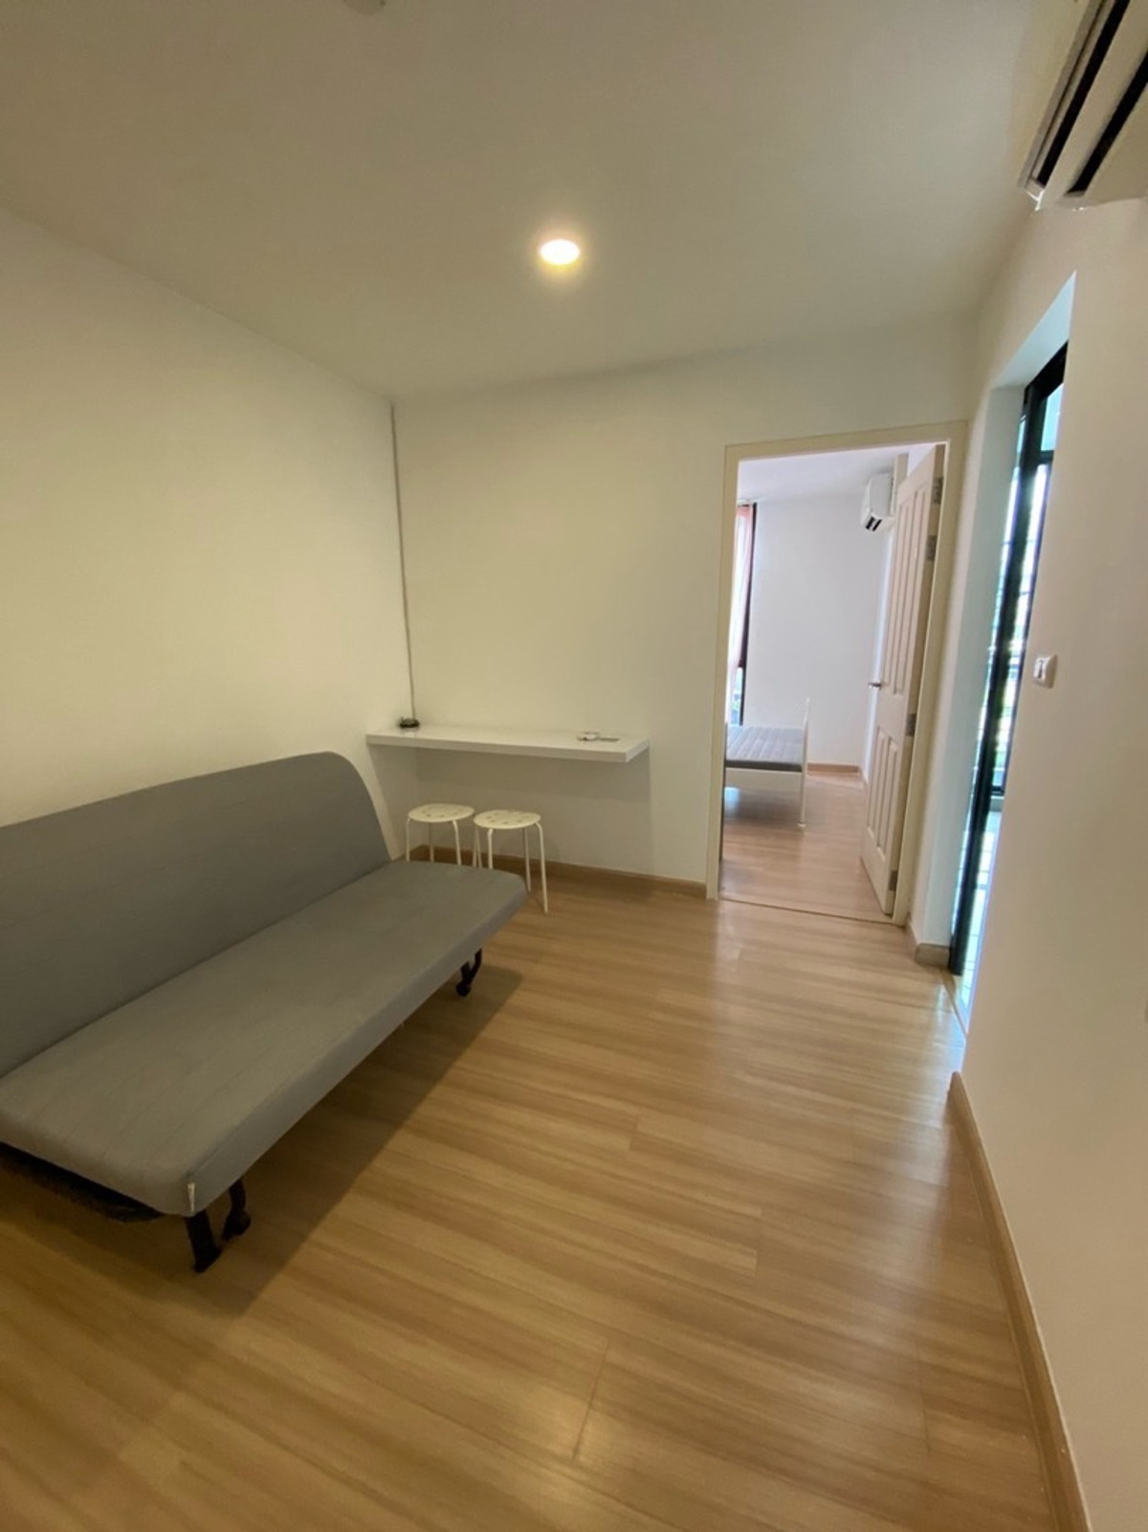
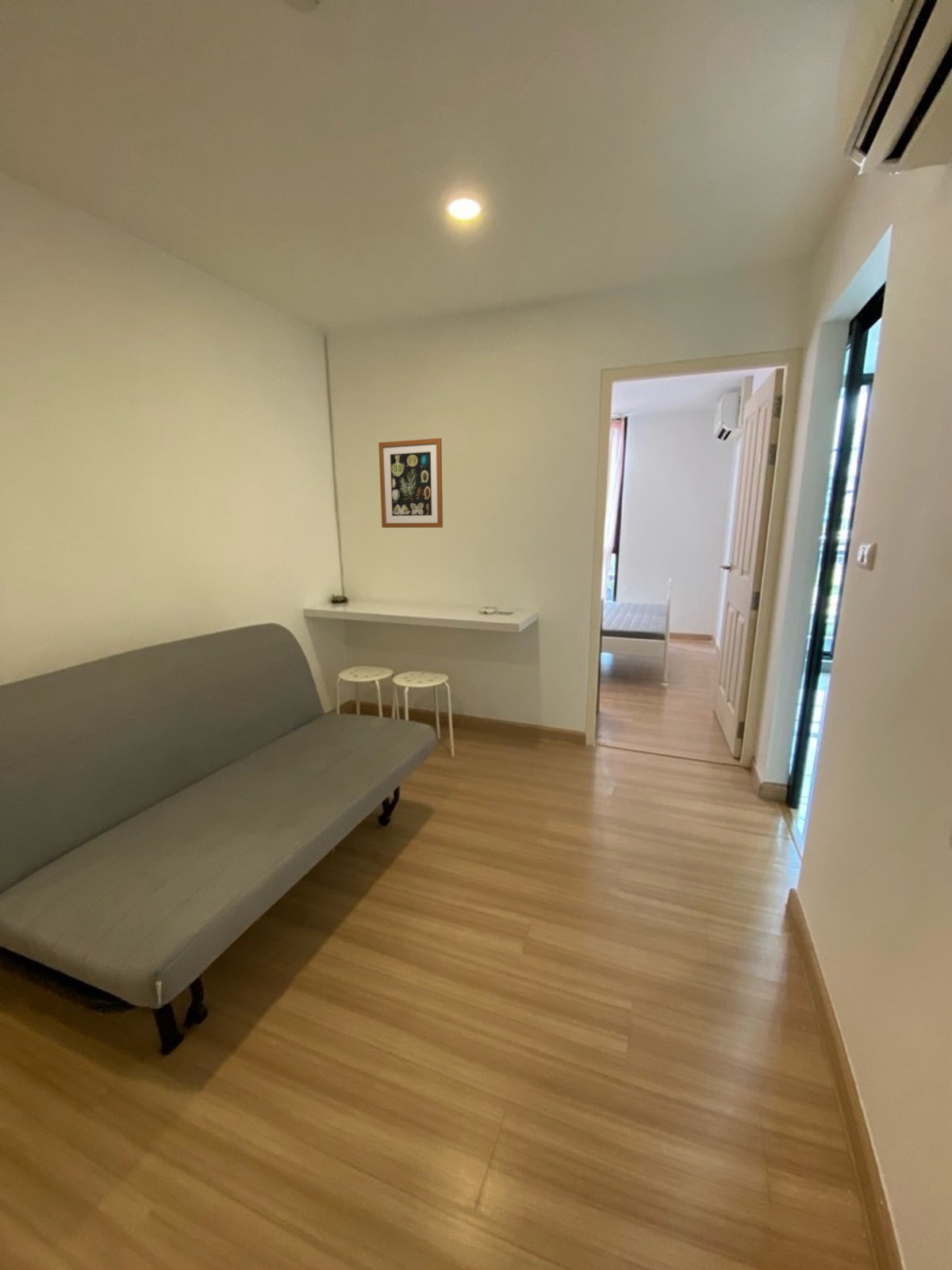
+ wall art [378,437,443,529]
